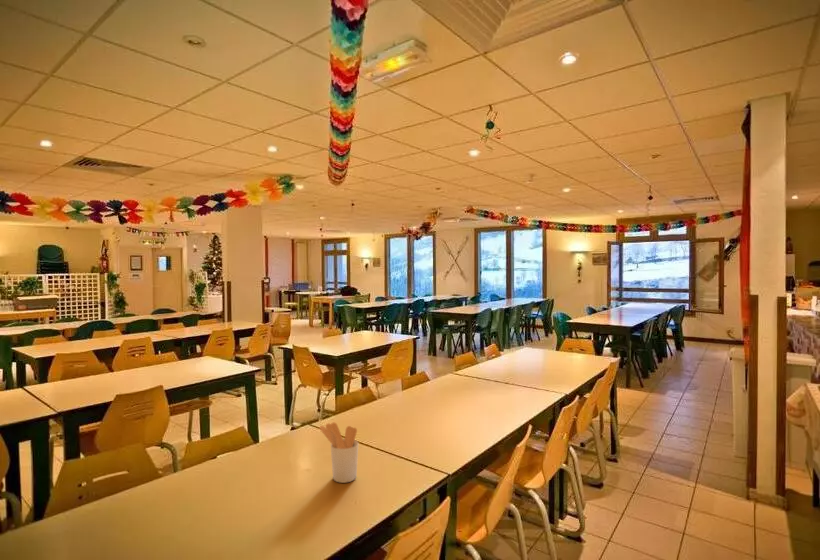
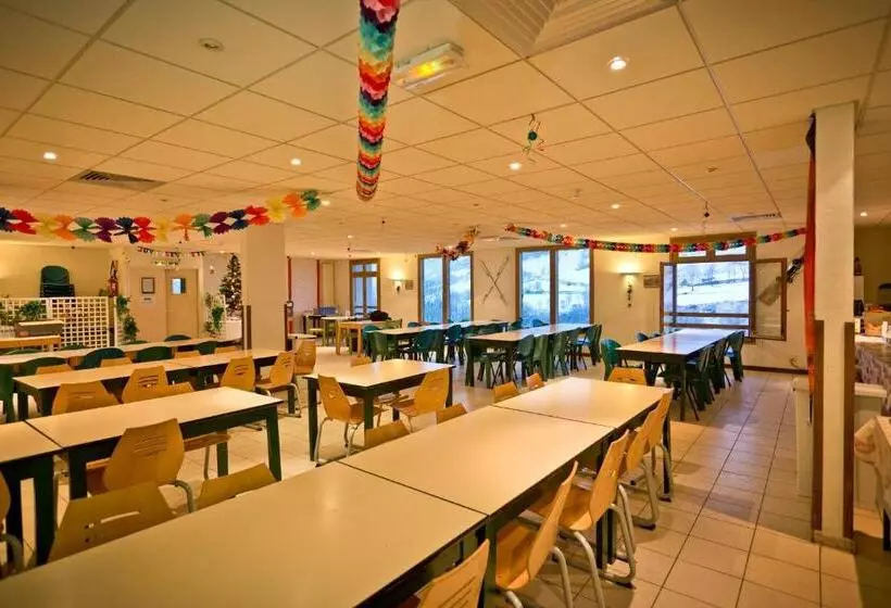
- utensil holder [319,422,359,484]
